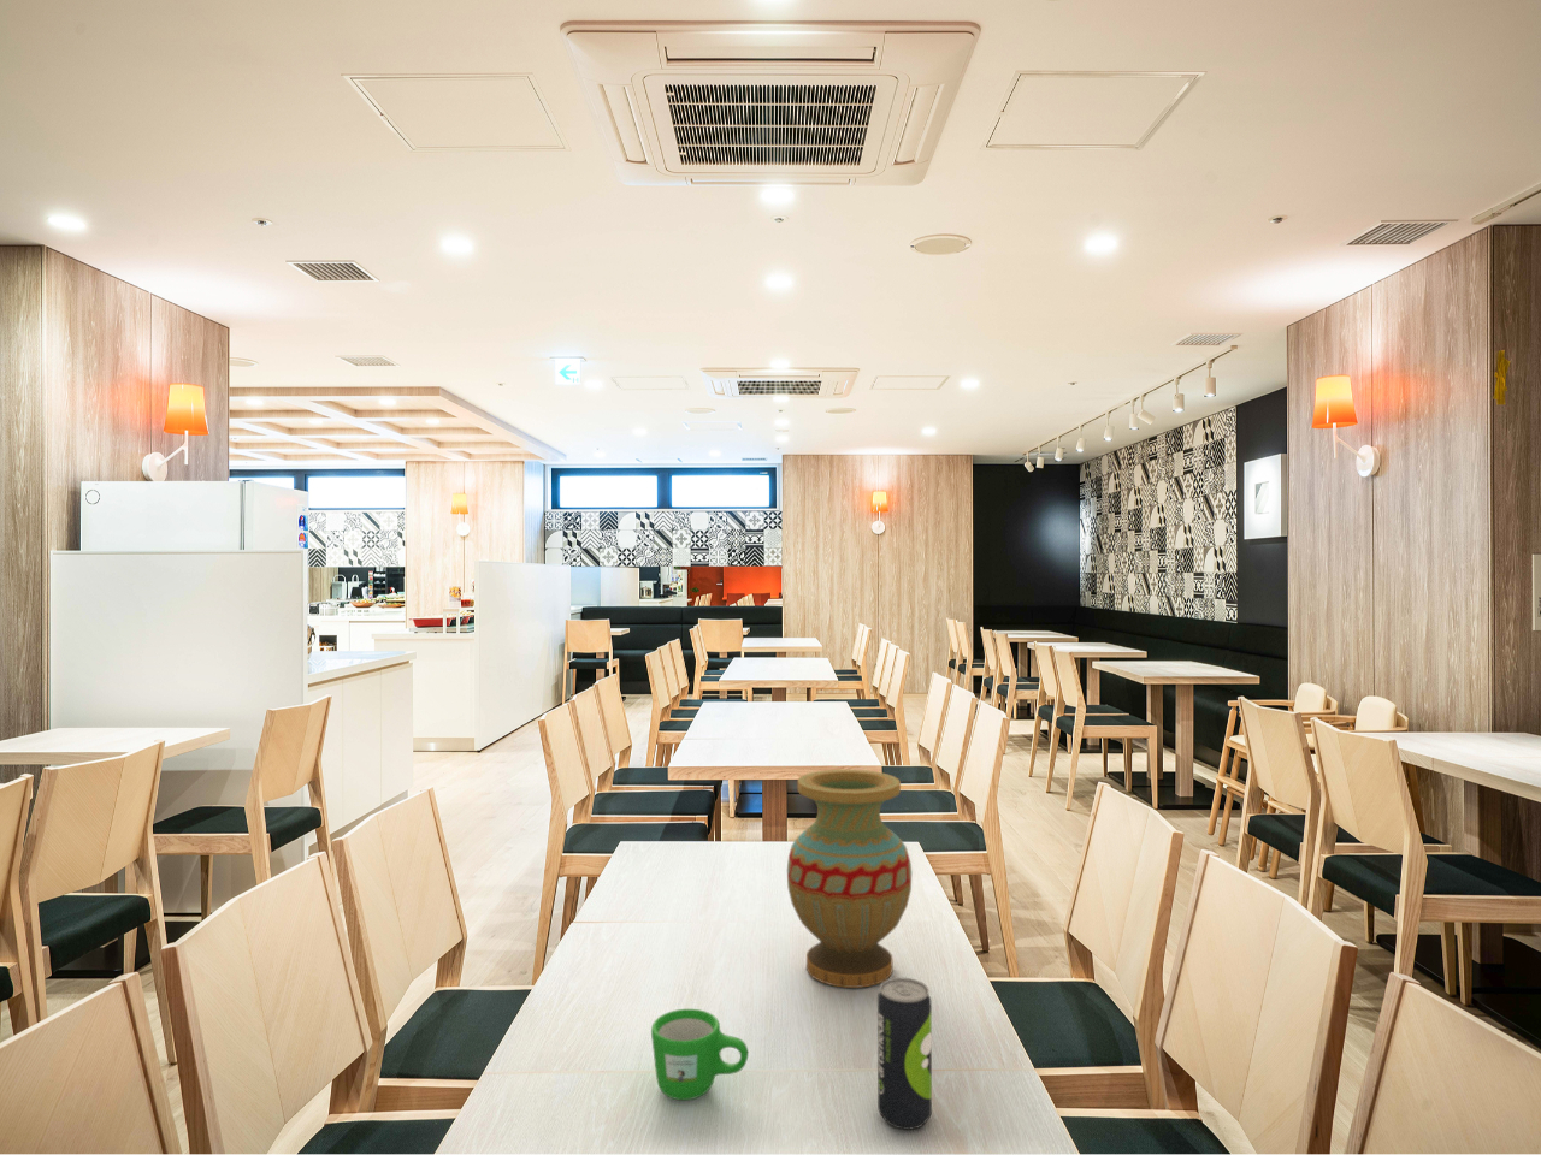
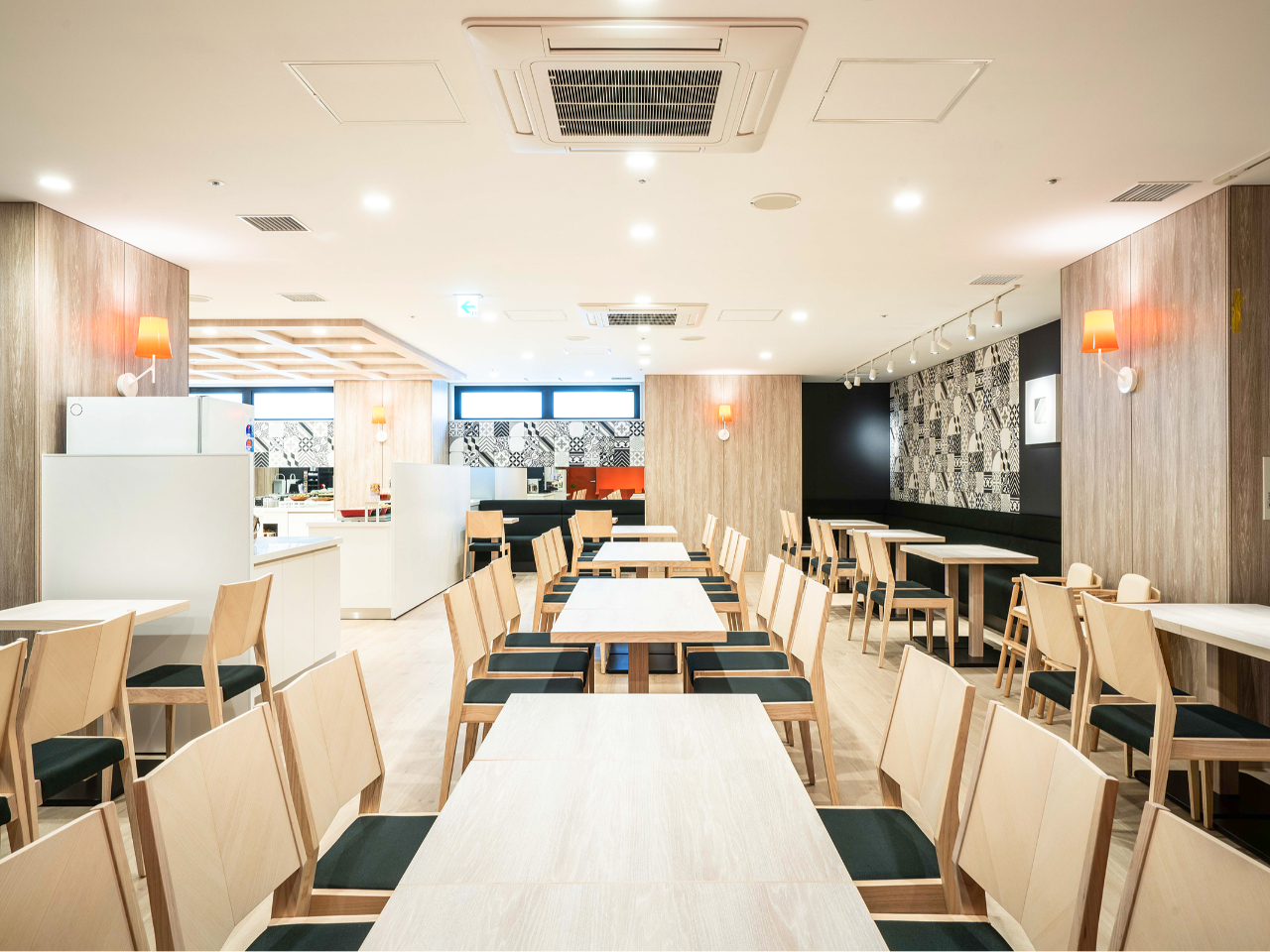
- mug [650,1008,749,1100]
- vase [786,769,912,989]
- beverage can [876,977,933,1131]
